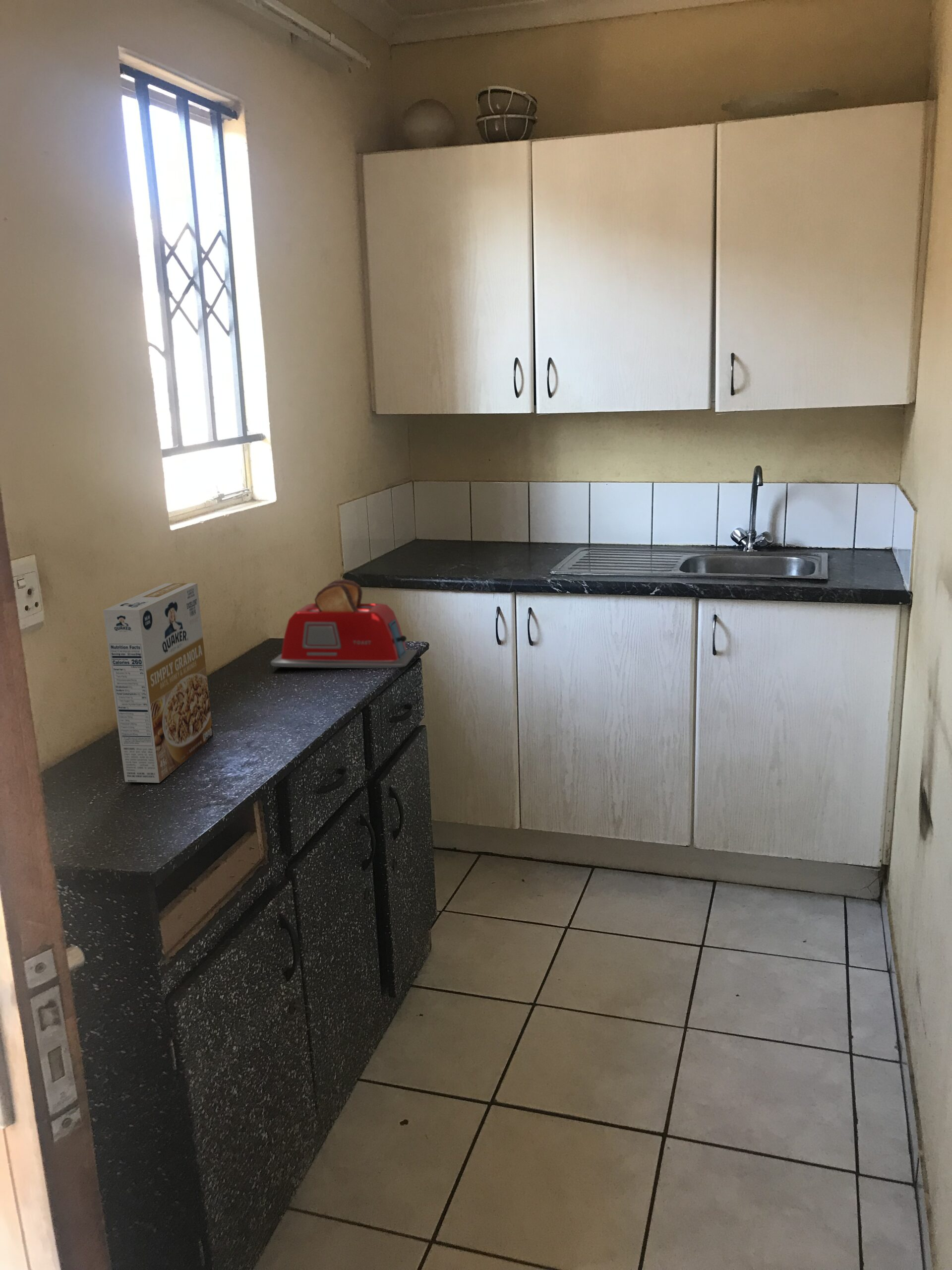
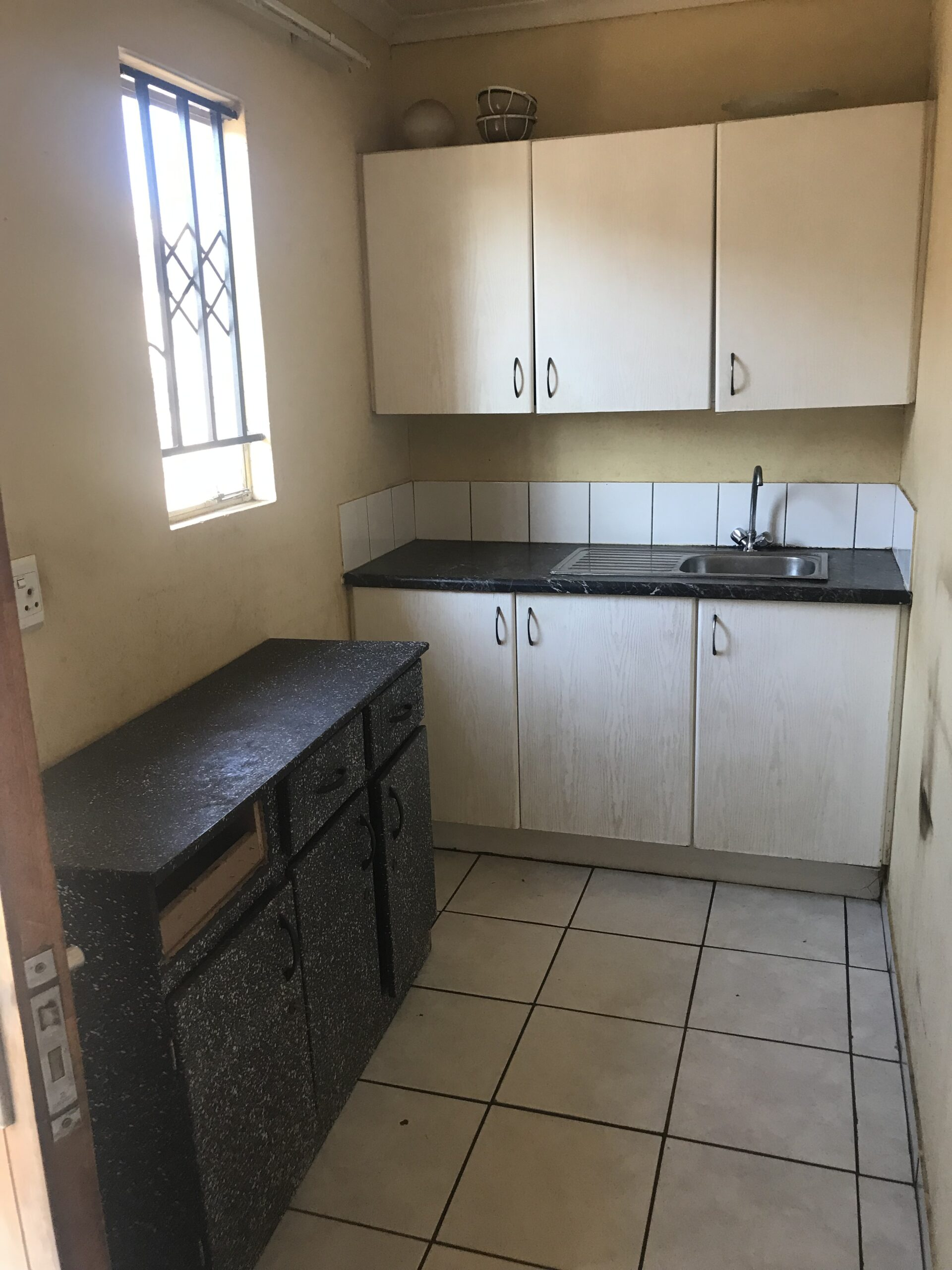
- cereal box [103,583,214,783]
- toaster [270,579,417,669]
